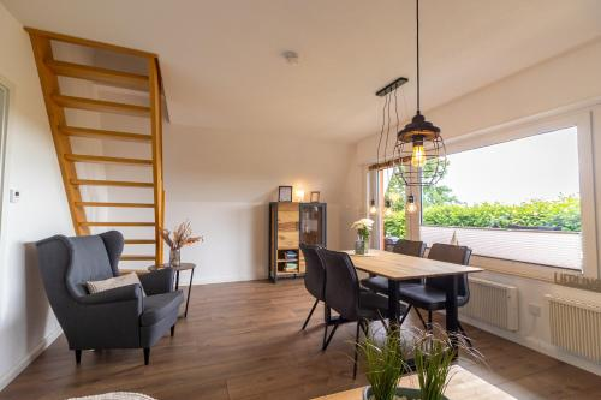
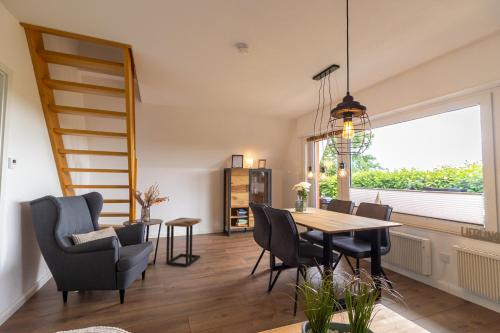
+ side table [164,217,203,268]
